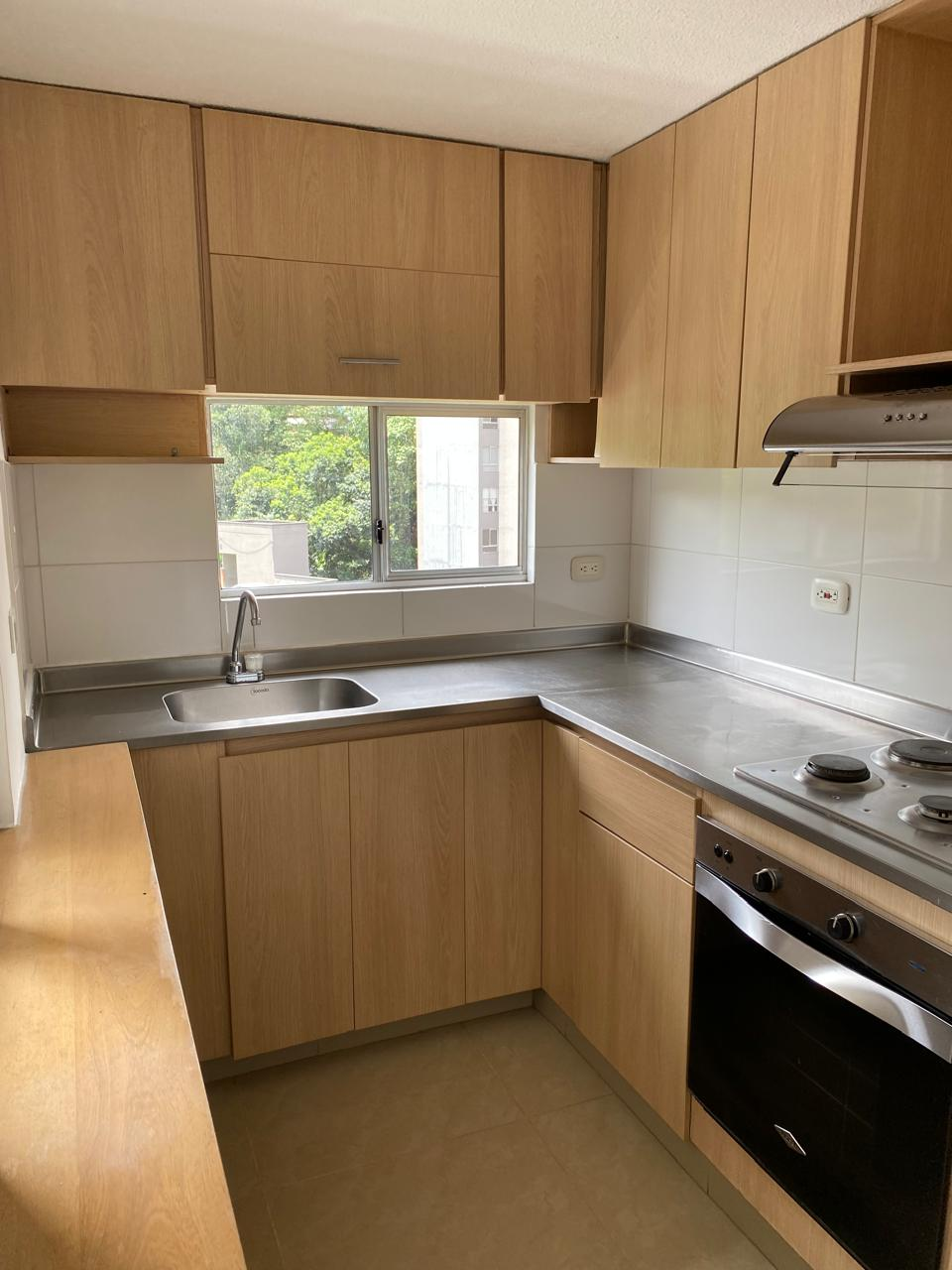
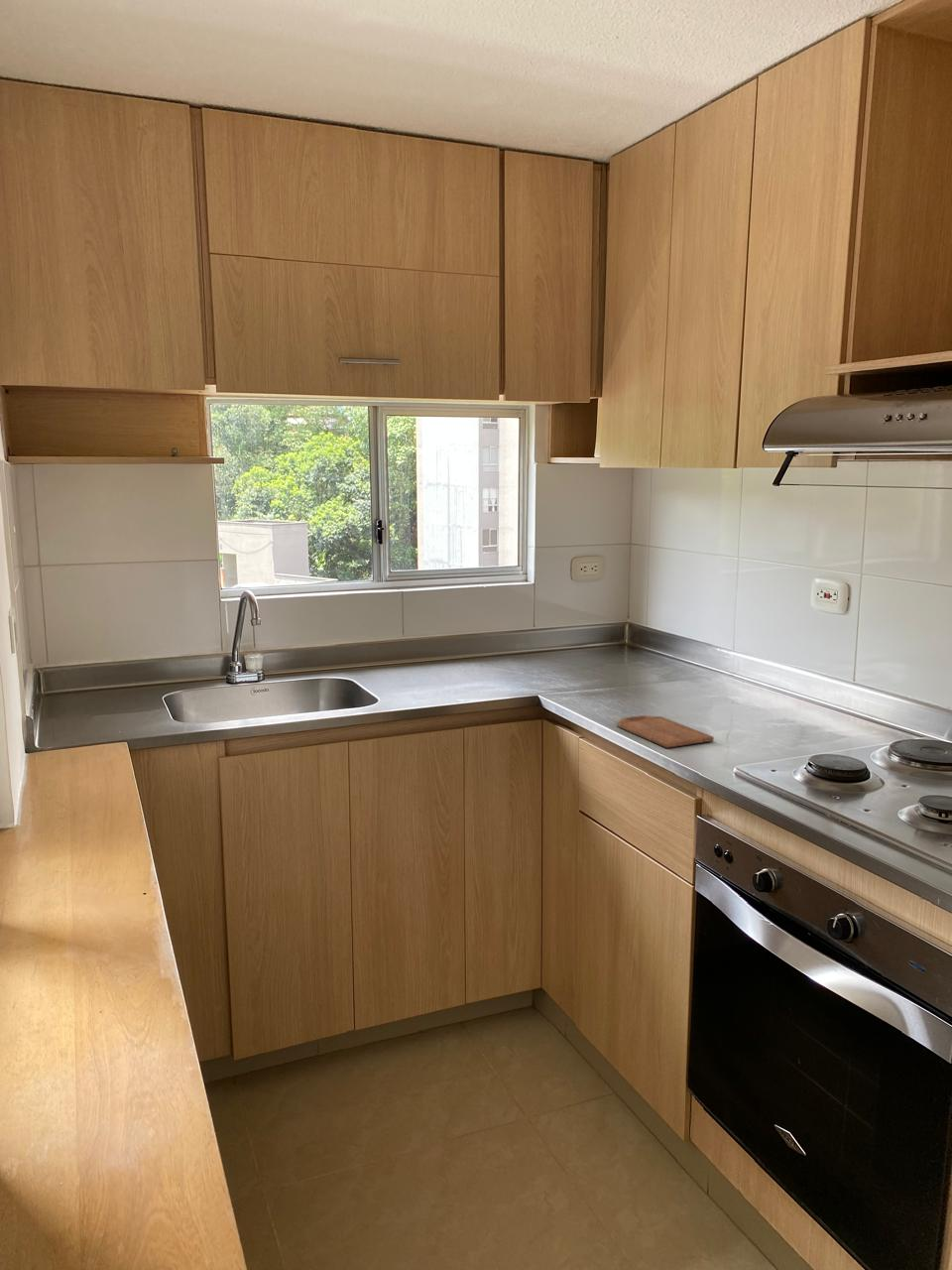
+ cutting board [616,714,715,749]
